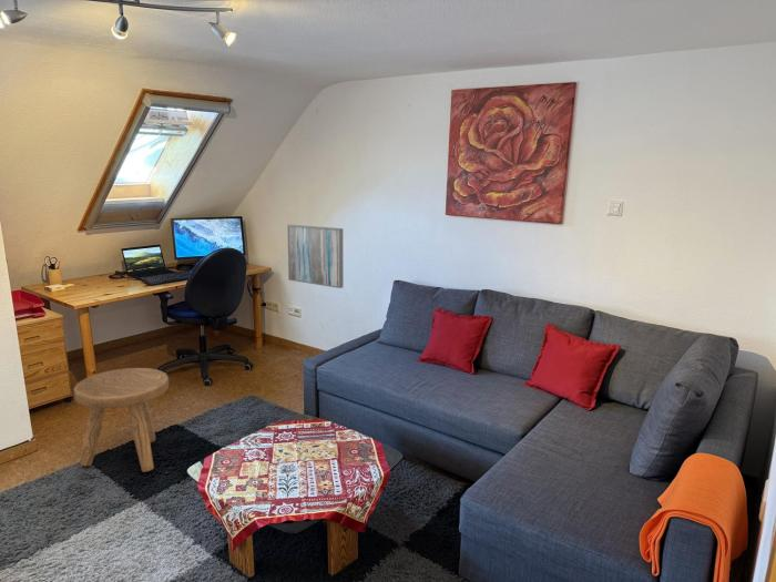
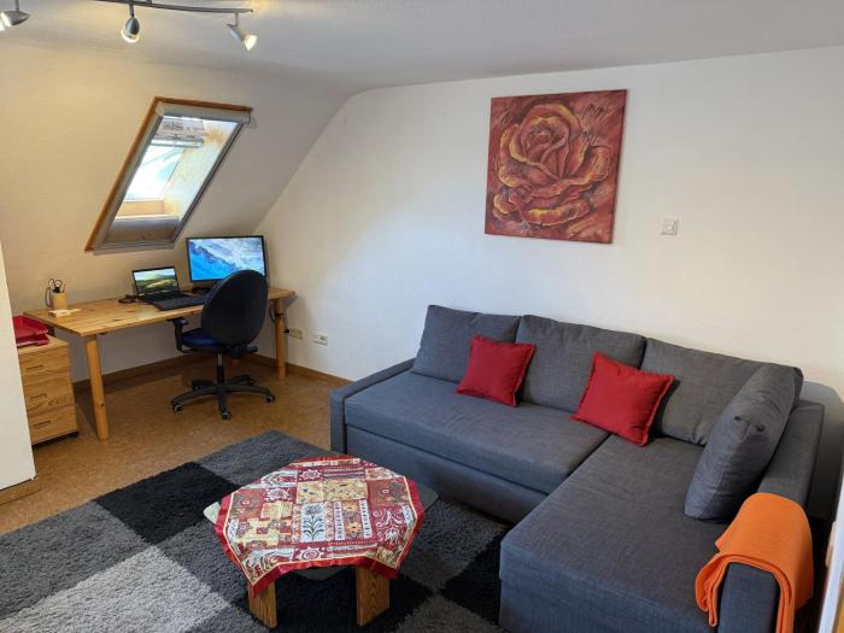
- wall art [286,224,345,289]
- stool [73,367,170,473]
